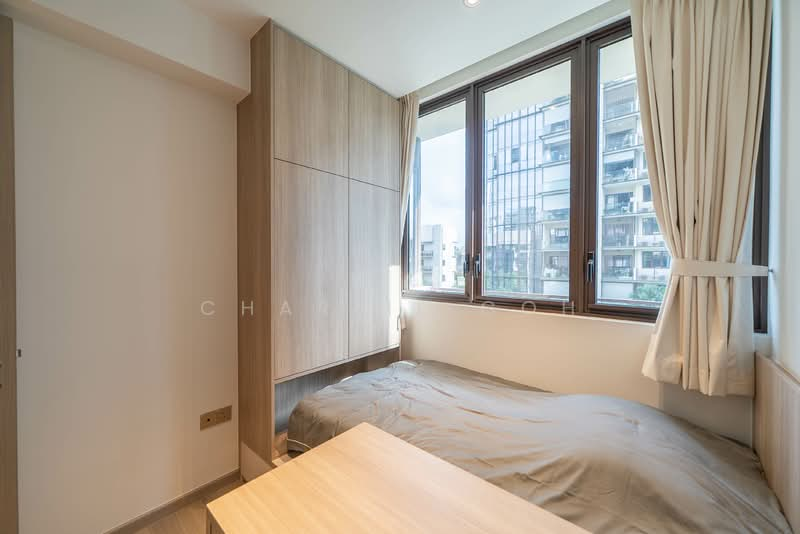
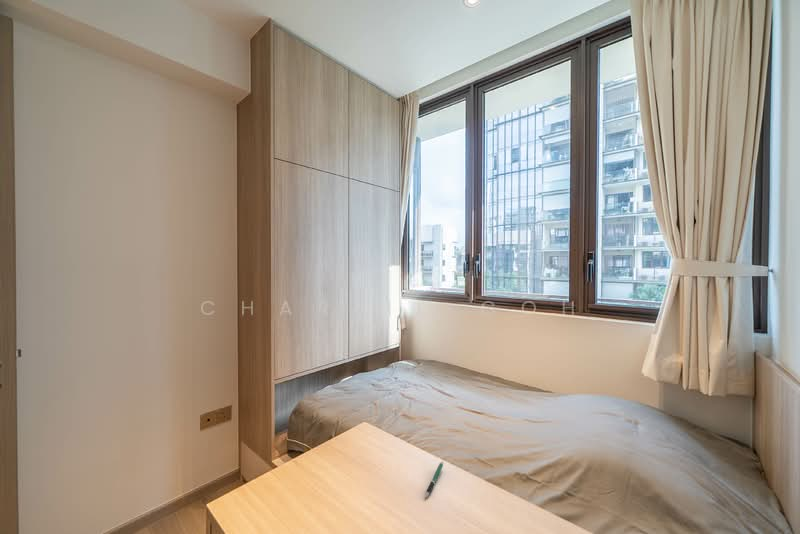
+ pen [424,461,444,499]
